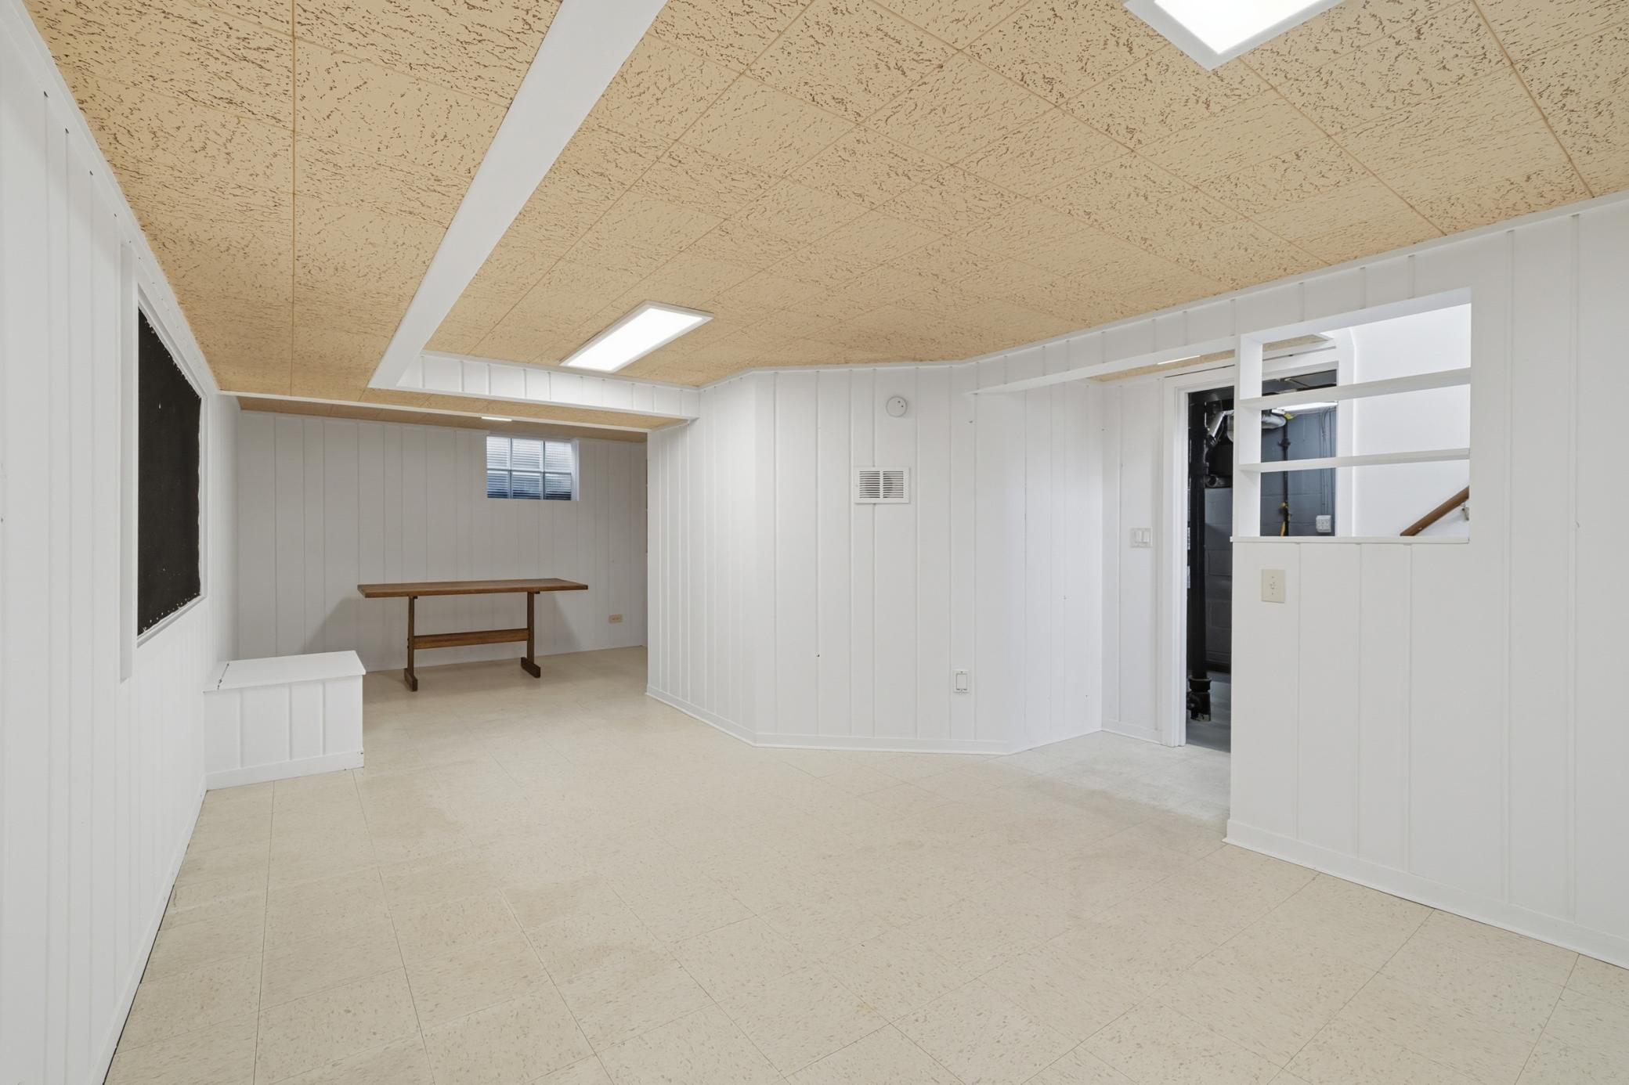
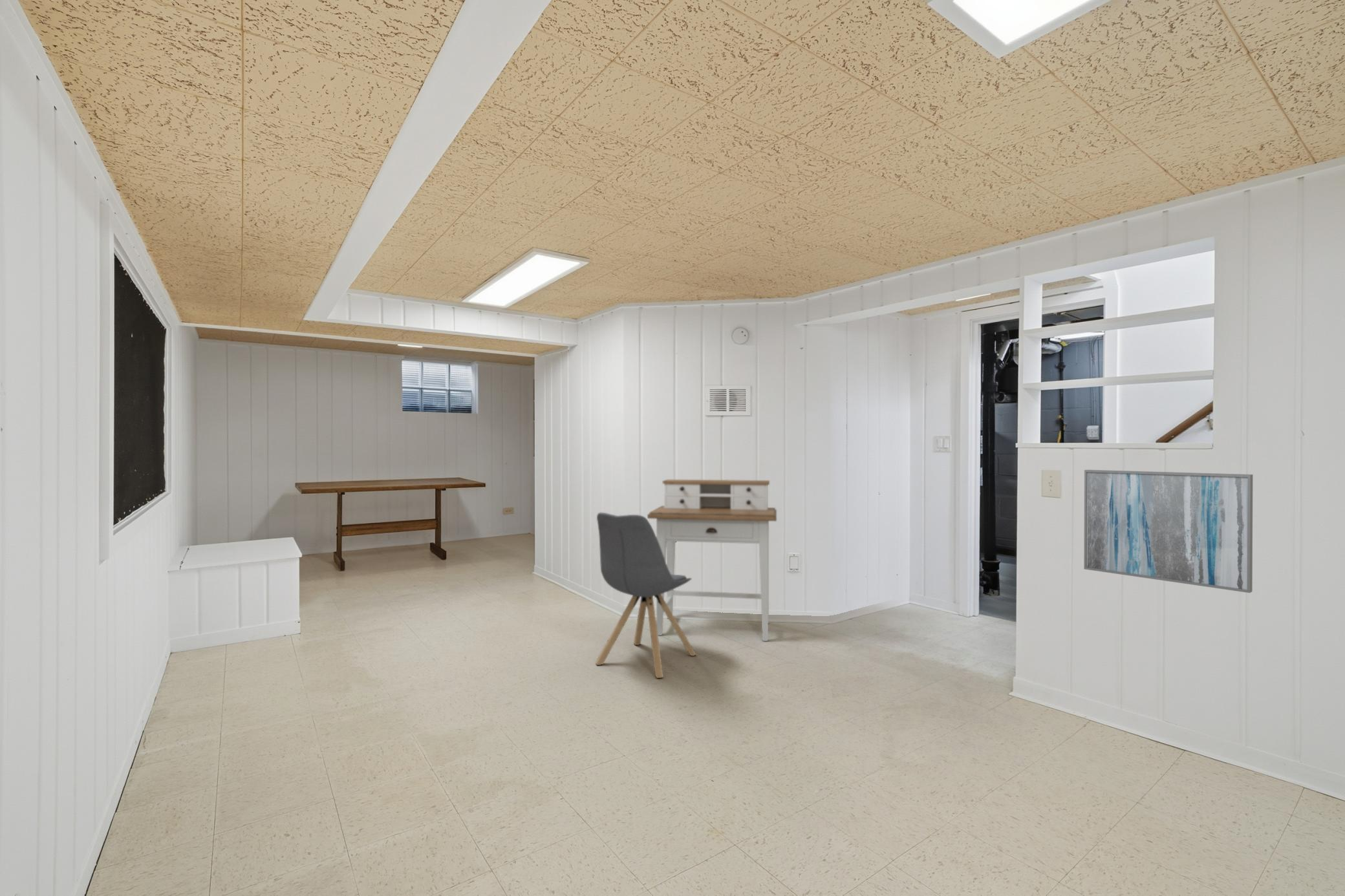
+ desk [647,479,777,642]
+ wall art [1083,469,1253,593]
+ bar stool [595,512,697,679]
